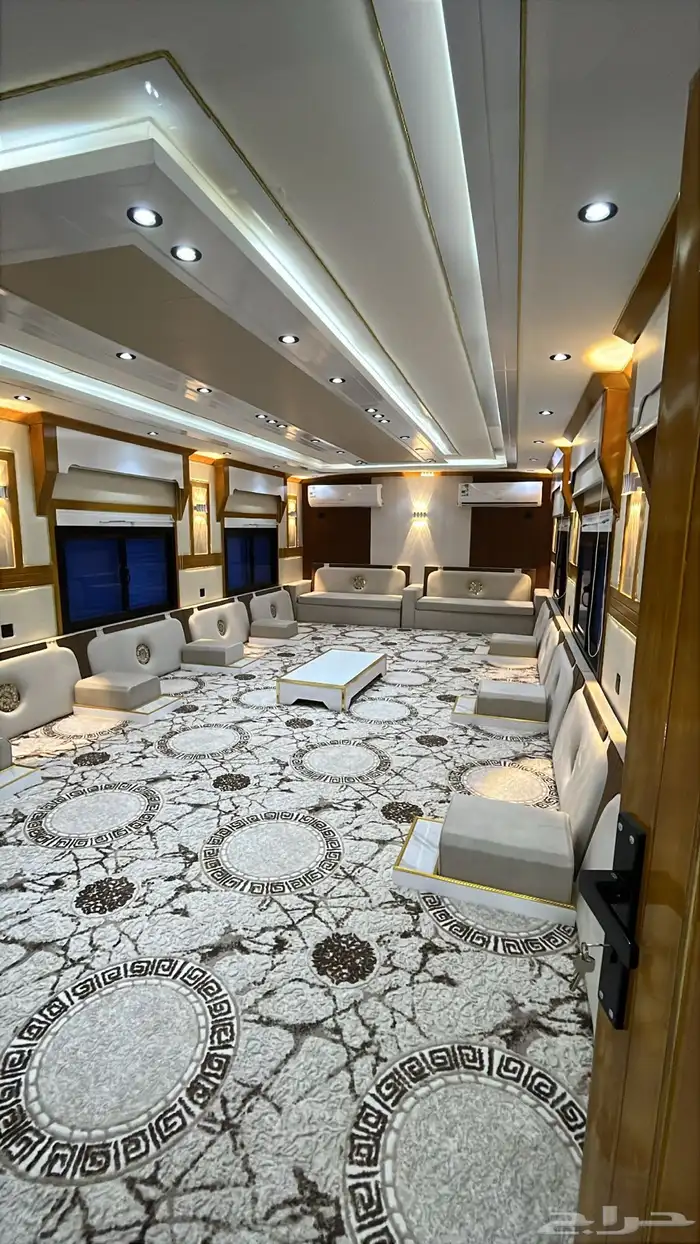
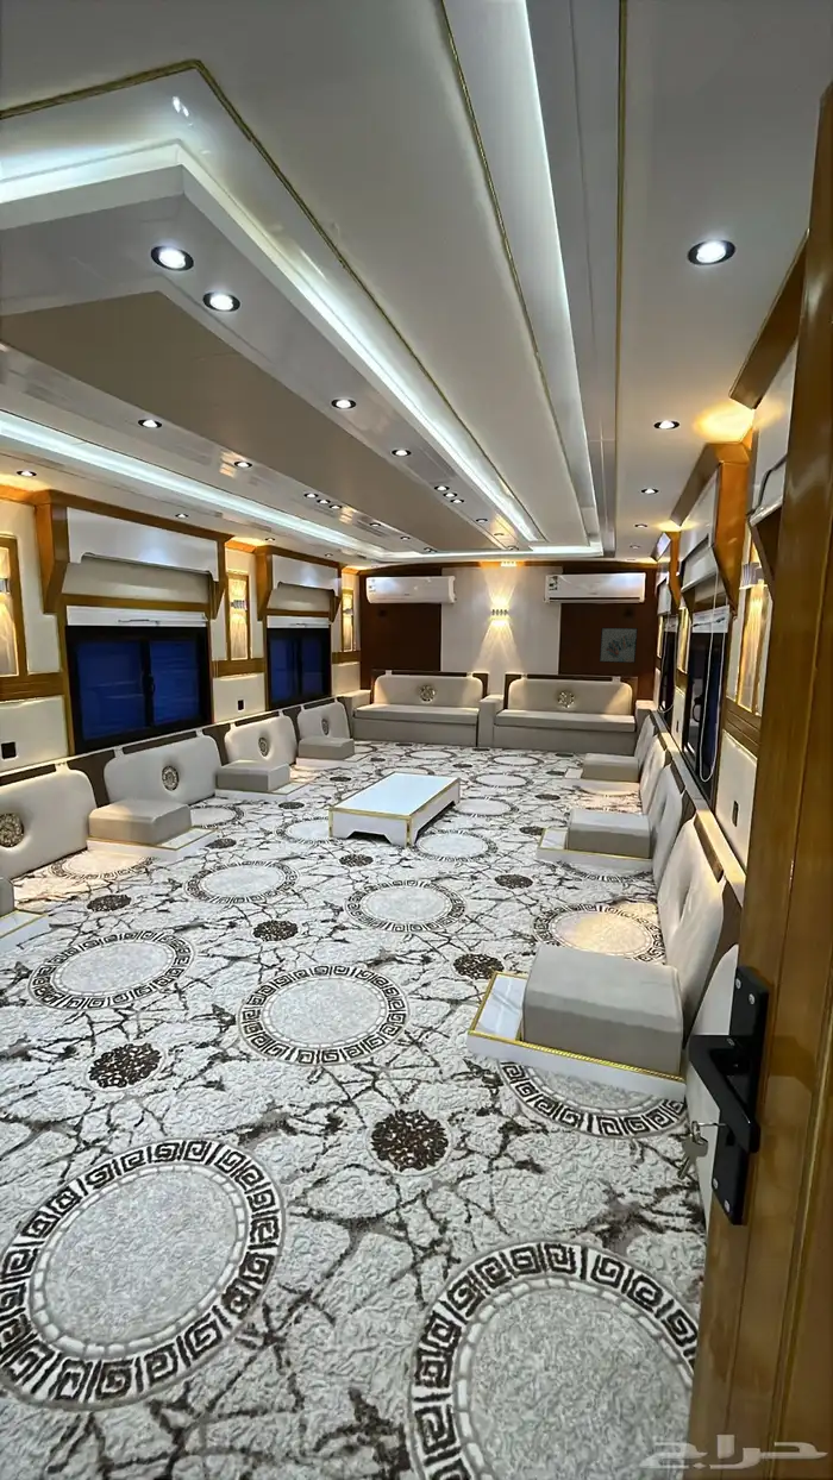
+ wall art [599,627,639,664]
